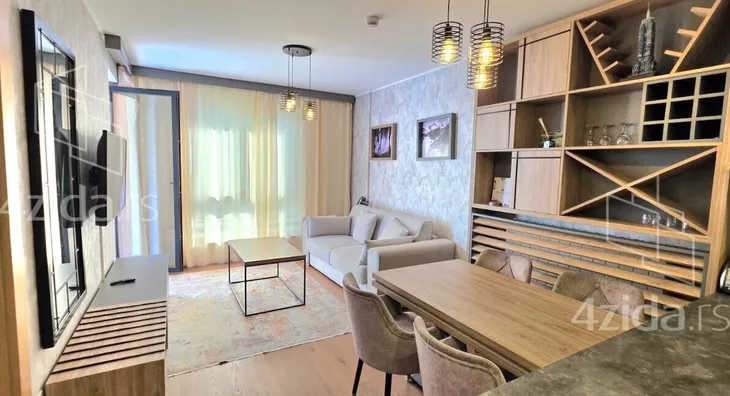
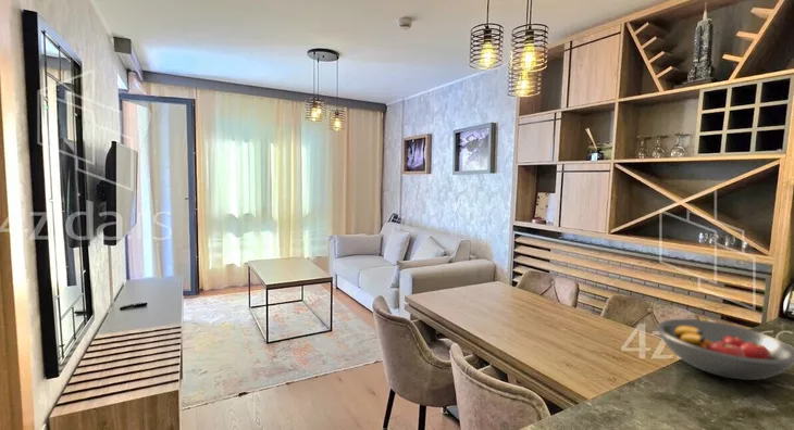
+ fruit bowl [656,318,794,381]
